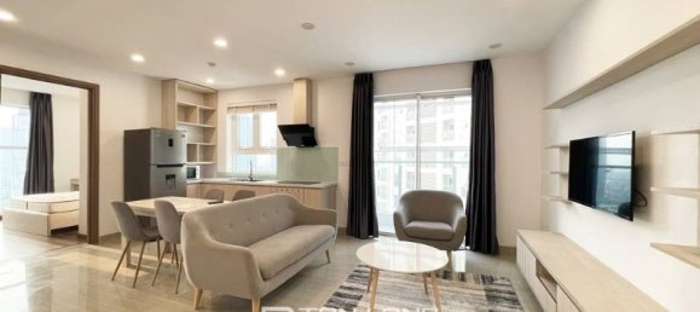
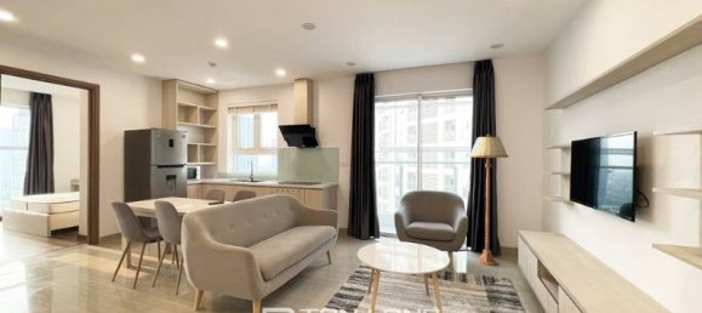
+ floor lamp [467,133,510,267]
